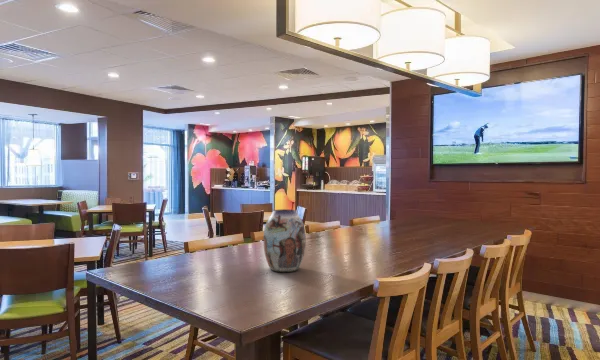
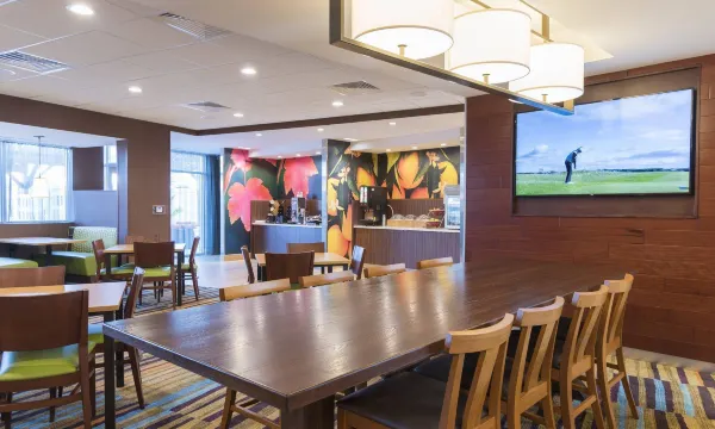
- vase [262,208,307,273]
